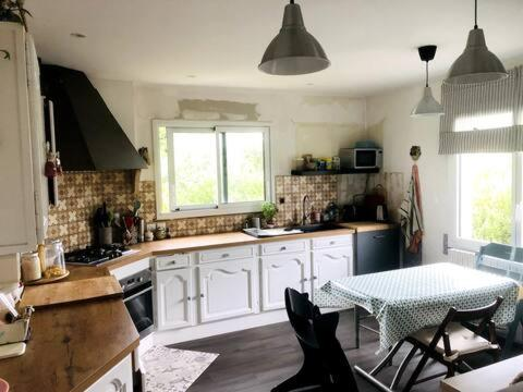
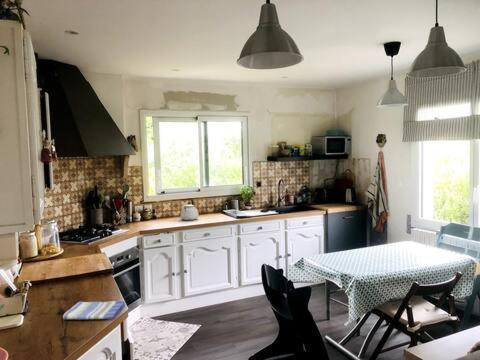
+ kettle [179,198,199,221]
+ dish towel [62,300,127,320]
